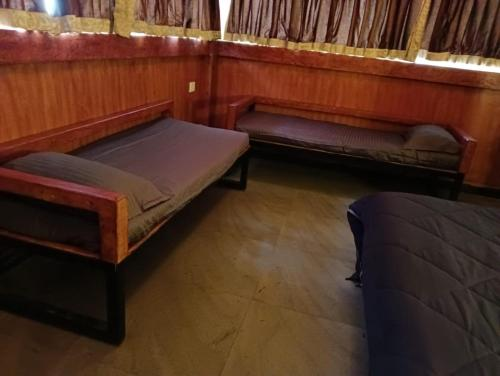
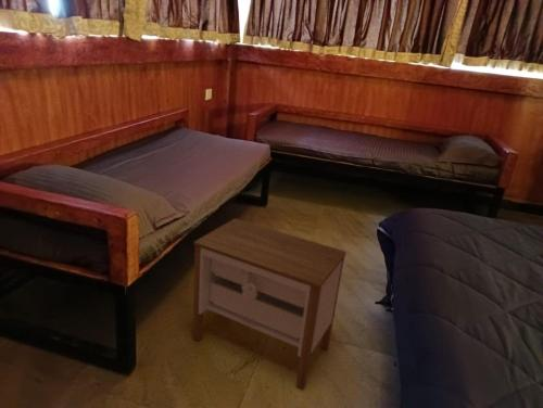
+ nightstand [191,217,348,391]
